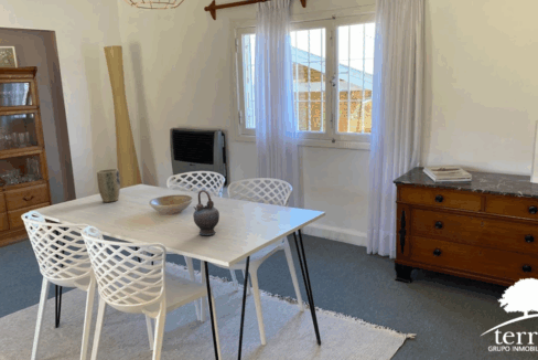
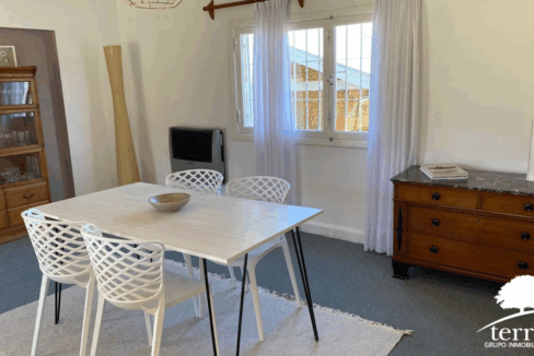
- teapot [192,189,220,236]
- plant pot [96,168,121,203]
